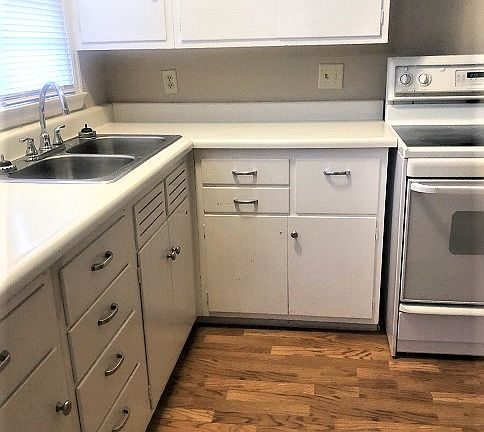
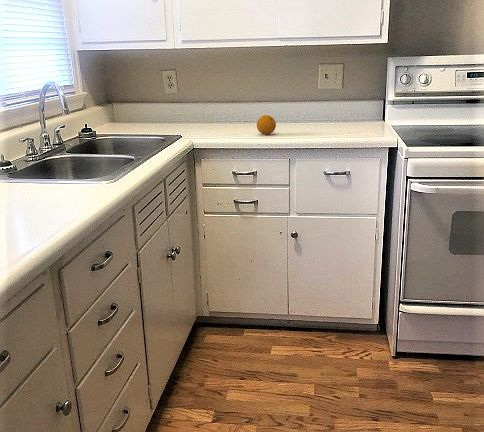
+ fruit [256,114,277,136]
